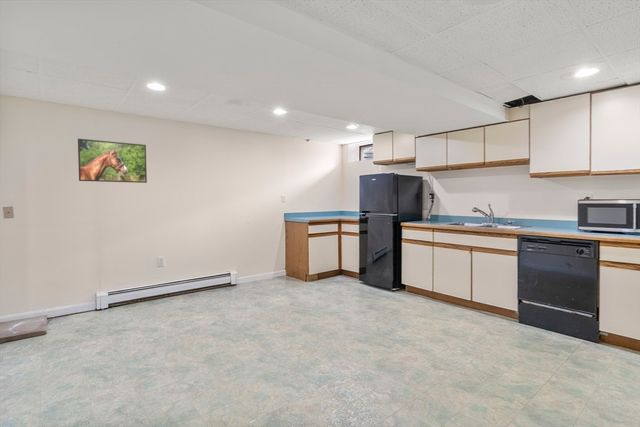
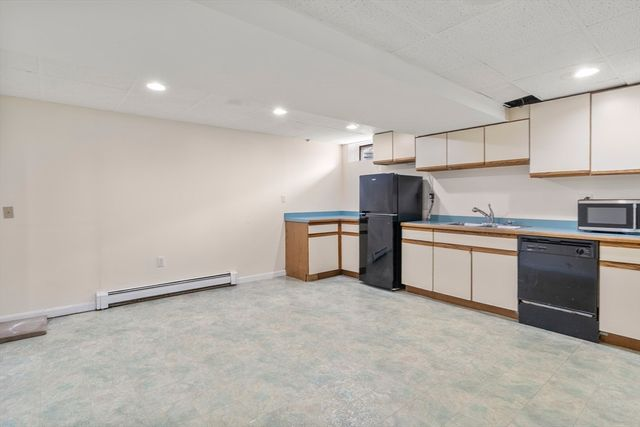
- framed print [77,138,148,184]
